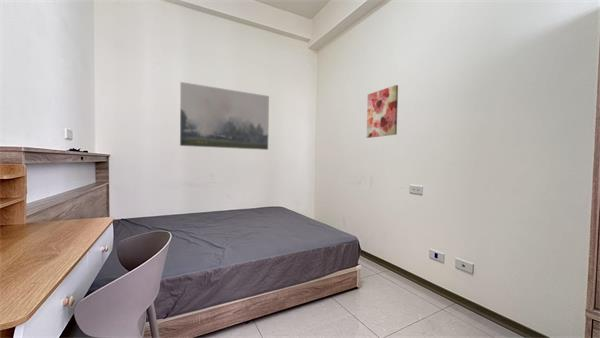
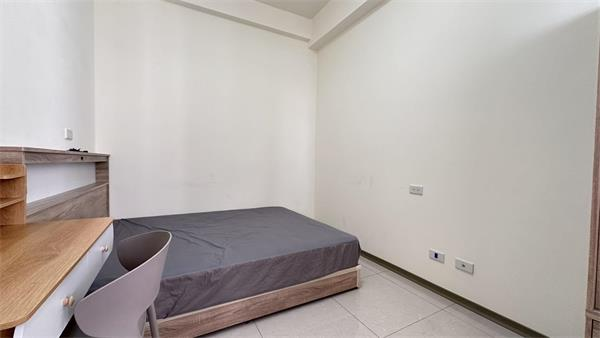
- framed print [179,81,270,151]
- wall art [366,84,399,139]
